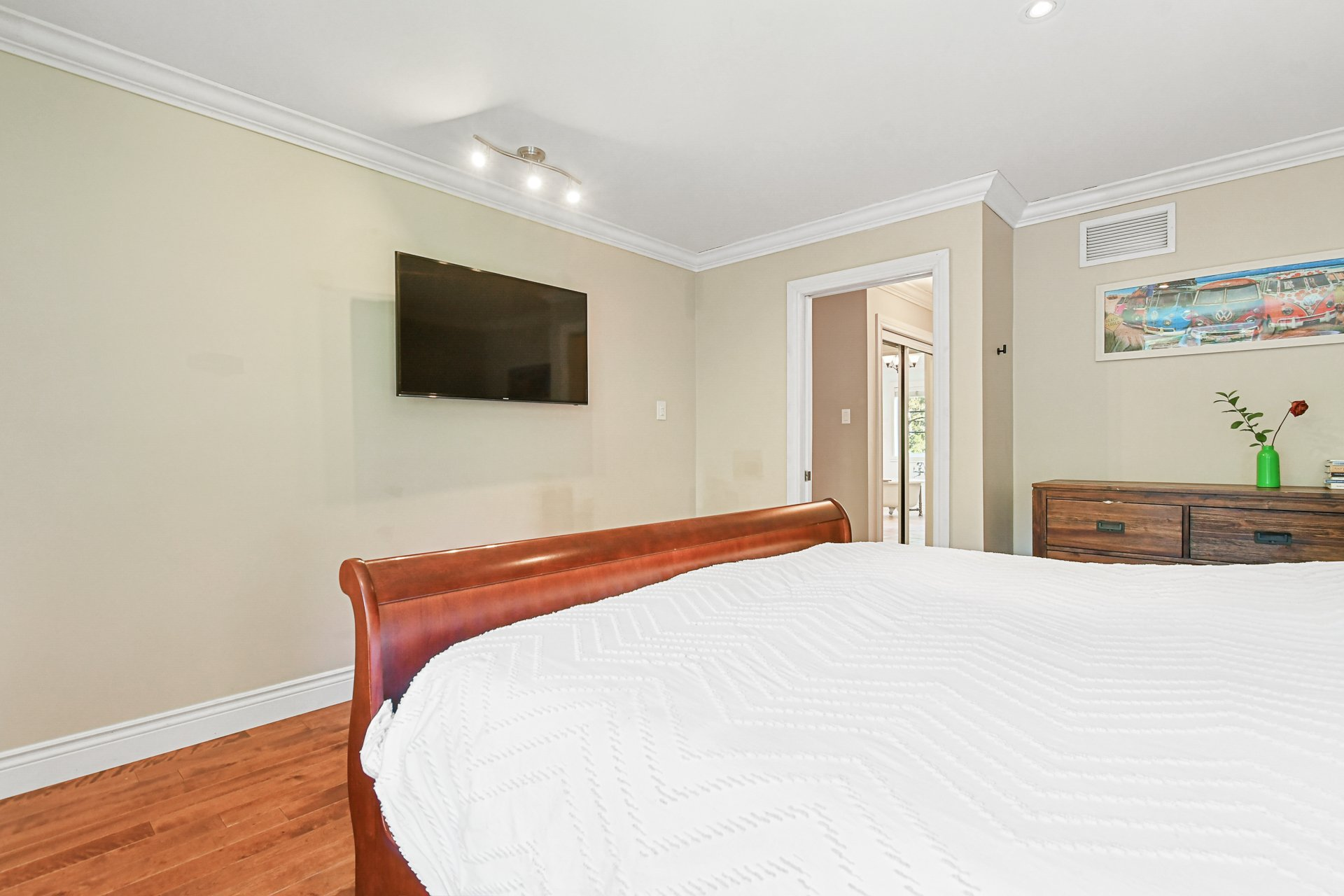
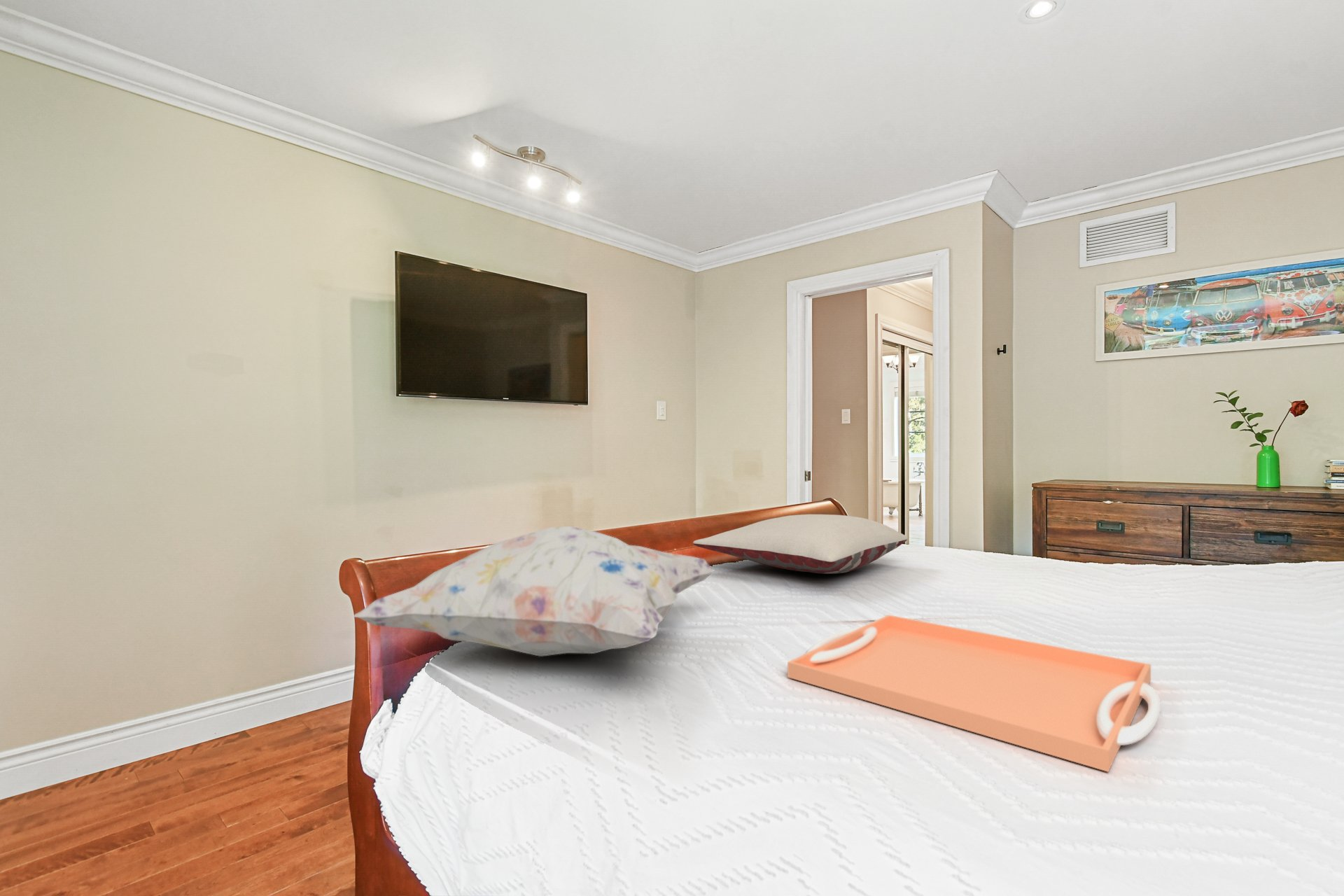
+ serving tray [787,614,1161,773]
+ pillow [692,514,909,575]
+ decorative pillow [353,526,715,657]
